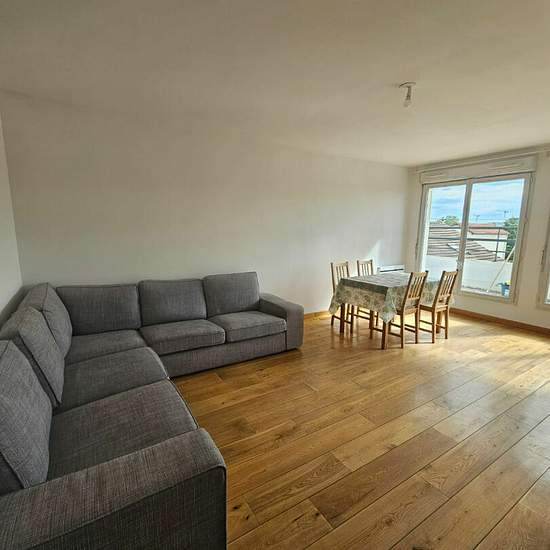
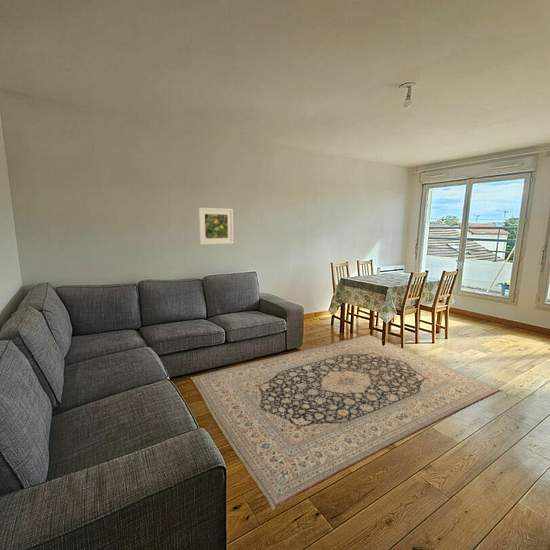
+ area rug [189,334,503,511]
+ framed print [197,207,234,246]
